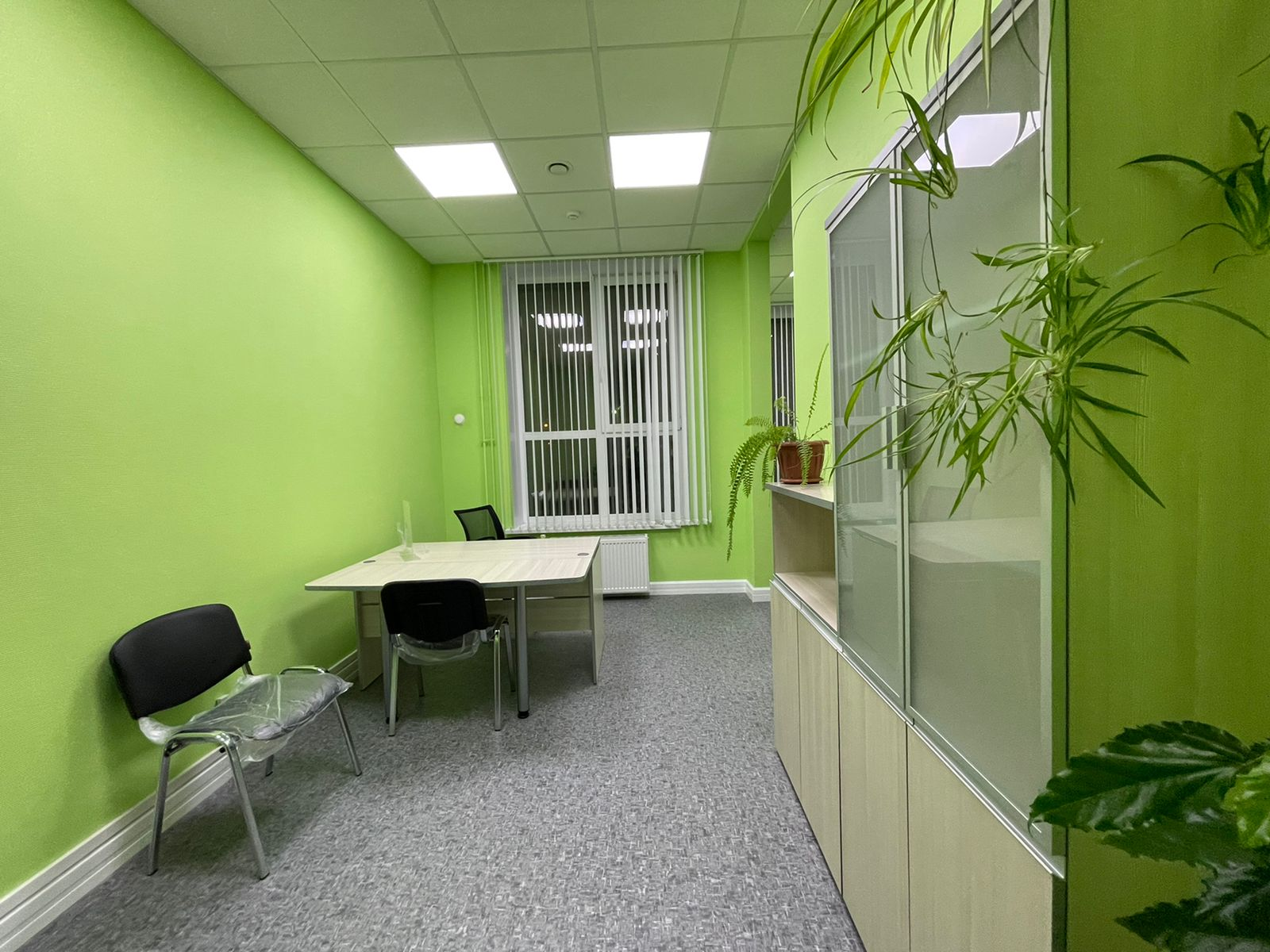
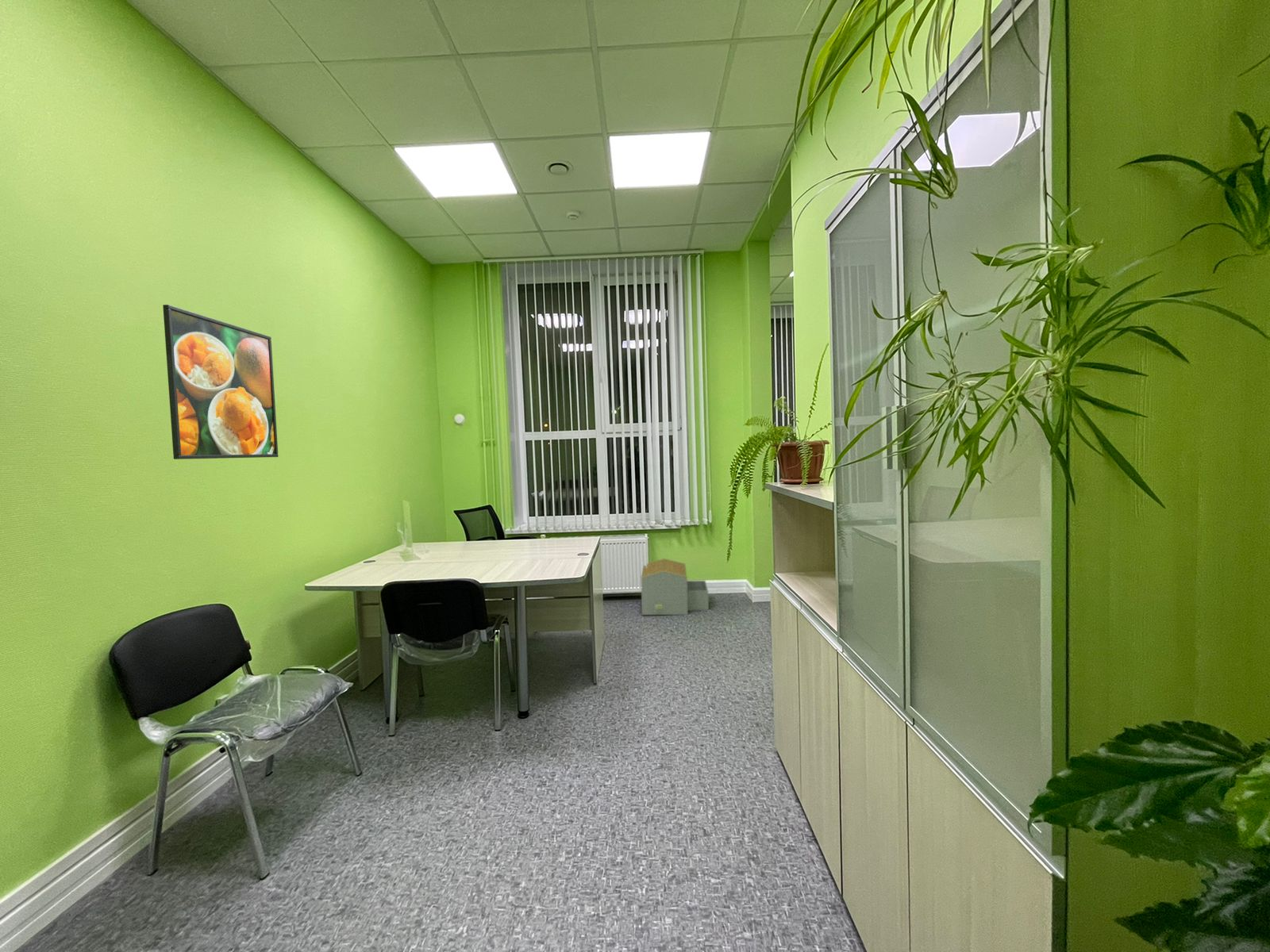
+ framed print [162,304,279,460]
+ architectural model [641,558,710,616]
